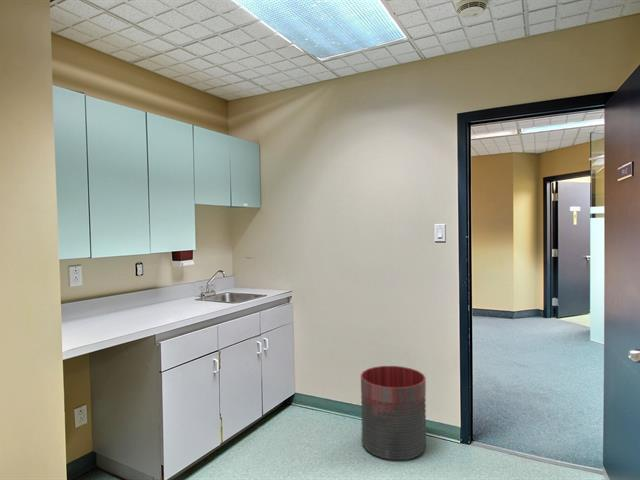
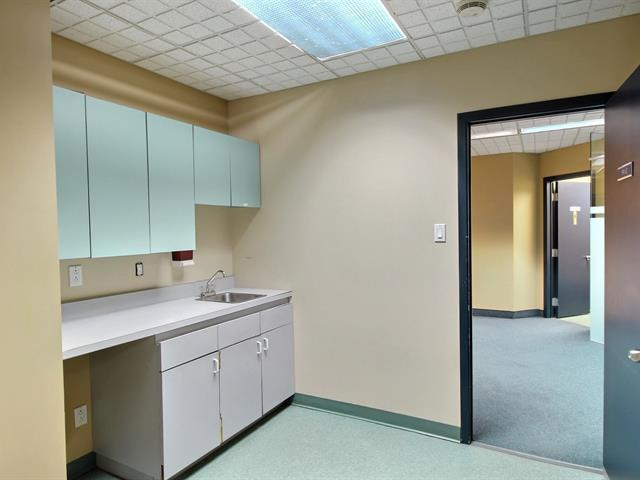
- trash can [360,365,427,461]
